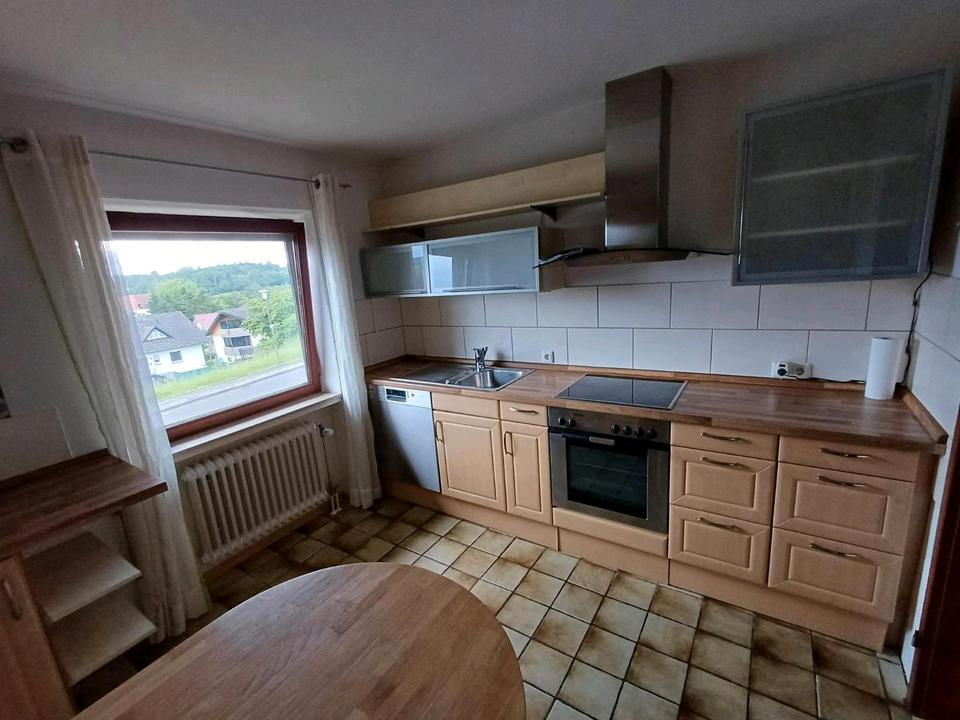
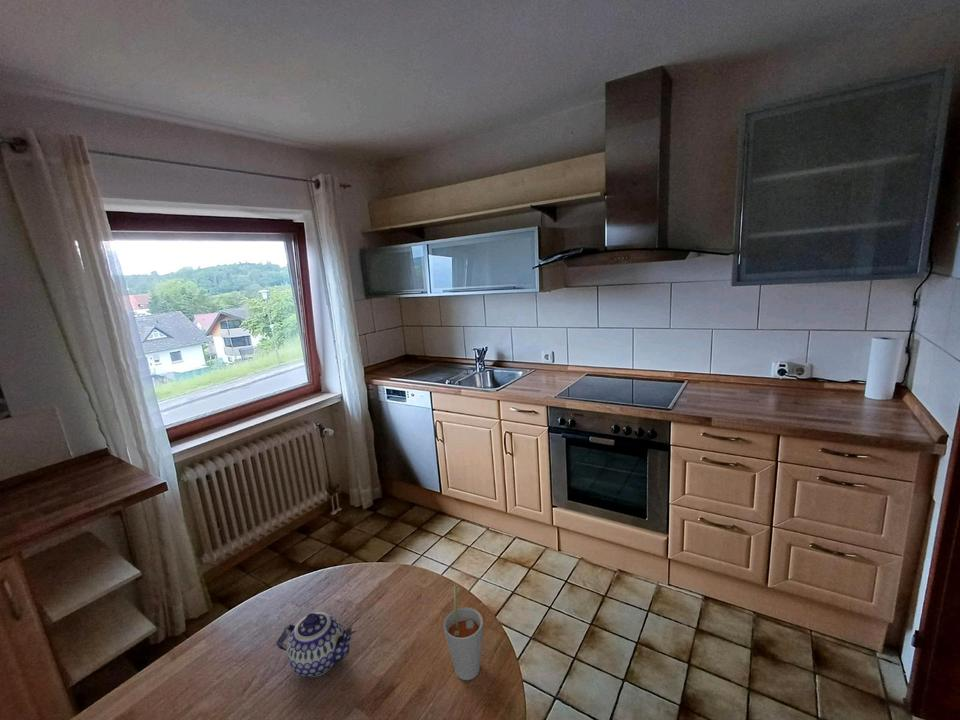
+ cup [443,585,484,681]
+ teapot [276,611,357,678]
